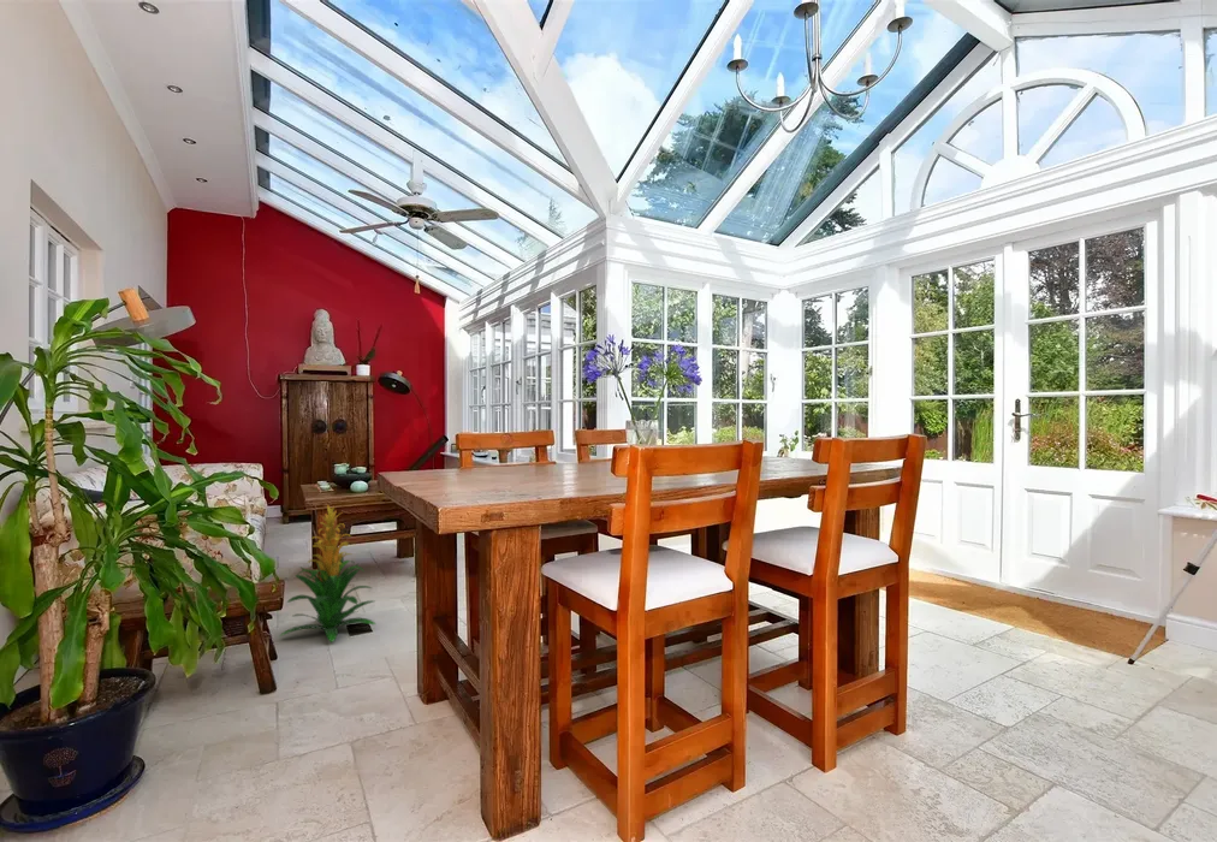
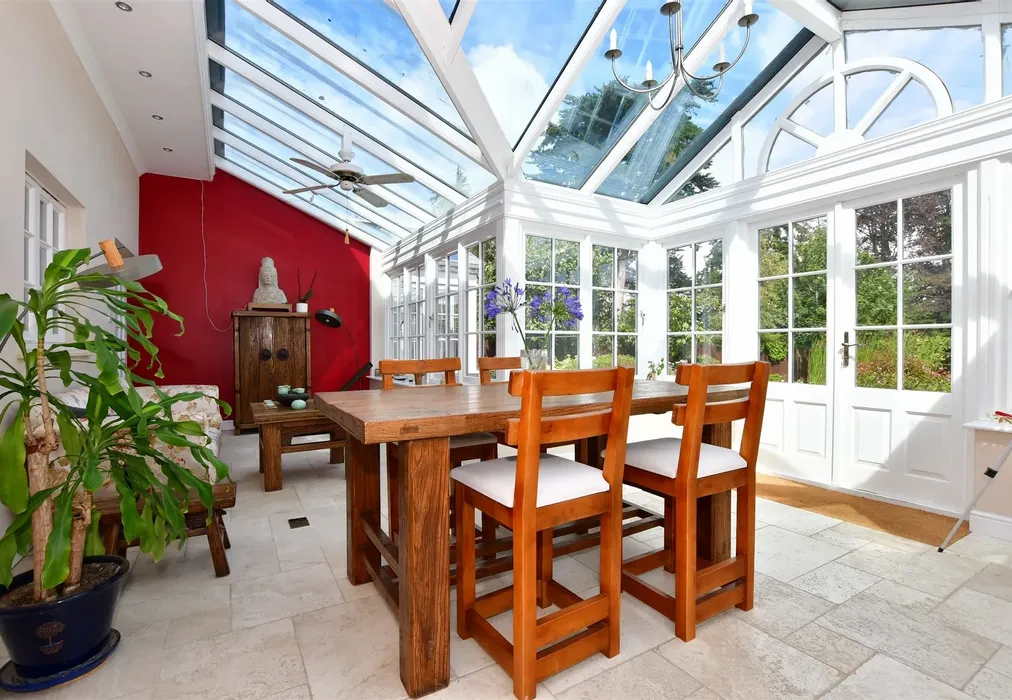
- indoor plant [278,503,376,644]
